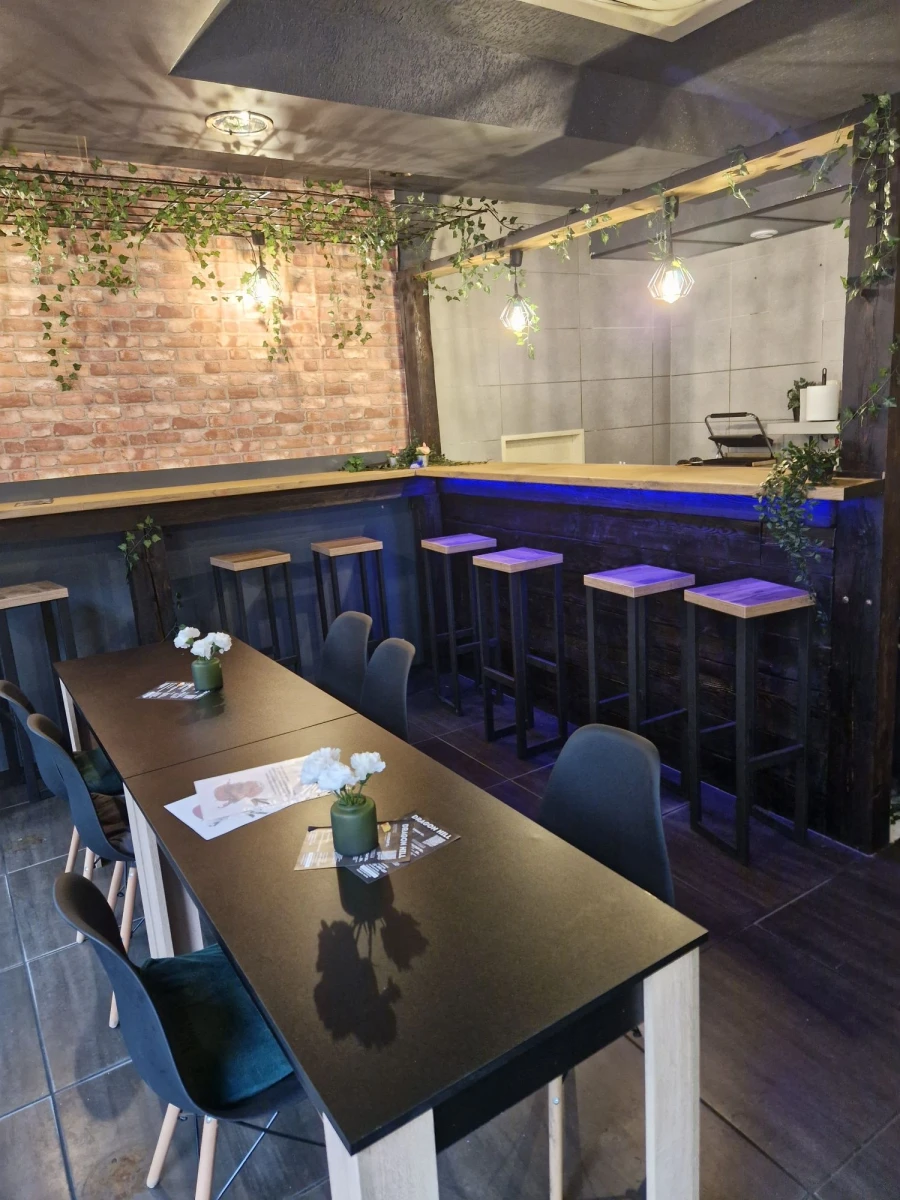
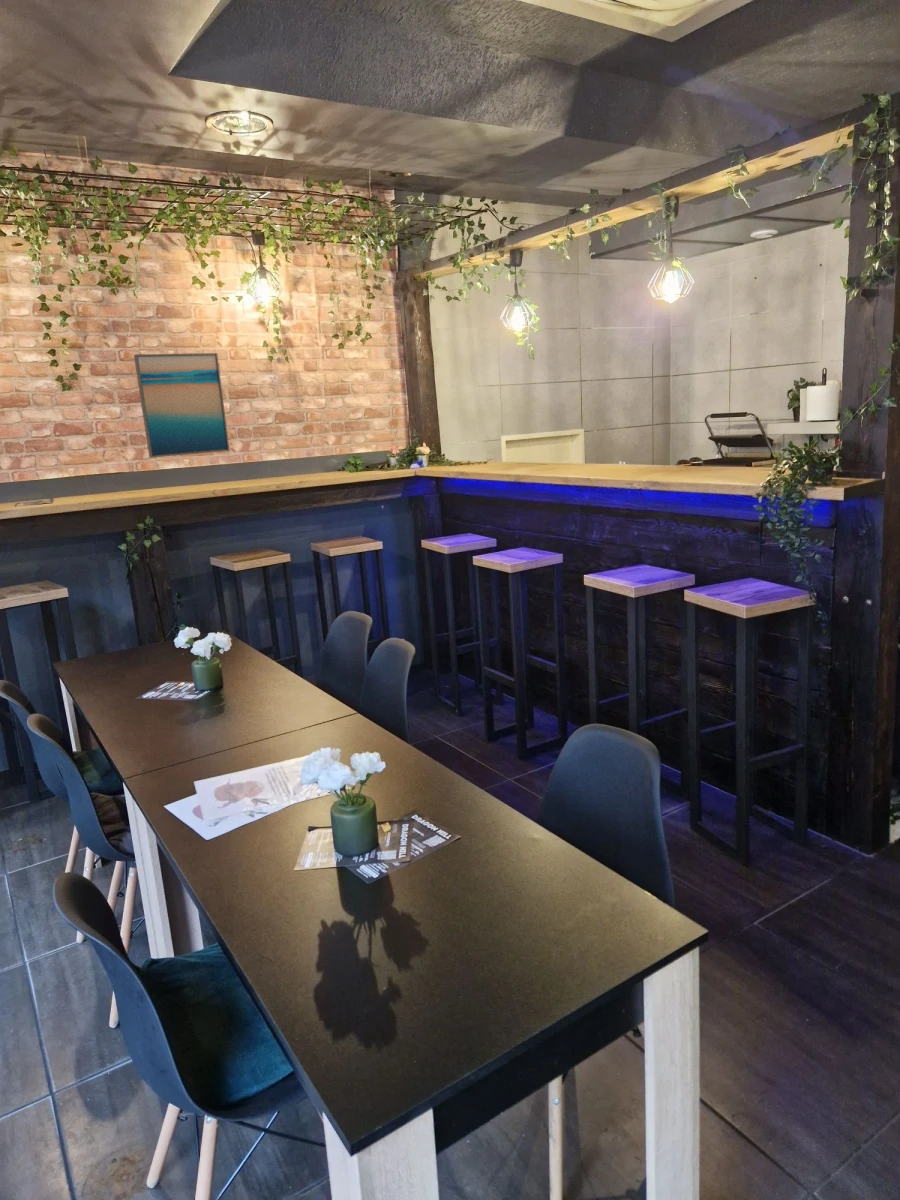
+ wall art [133,352,231,459]
